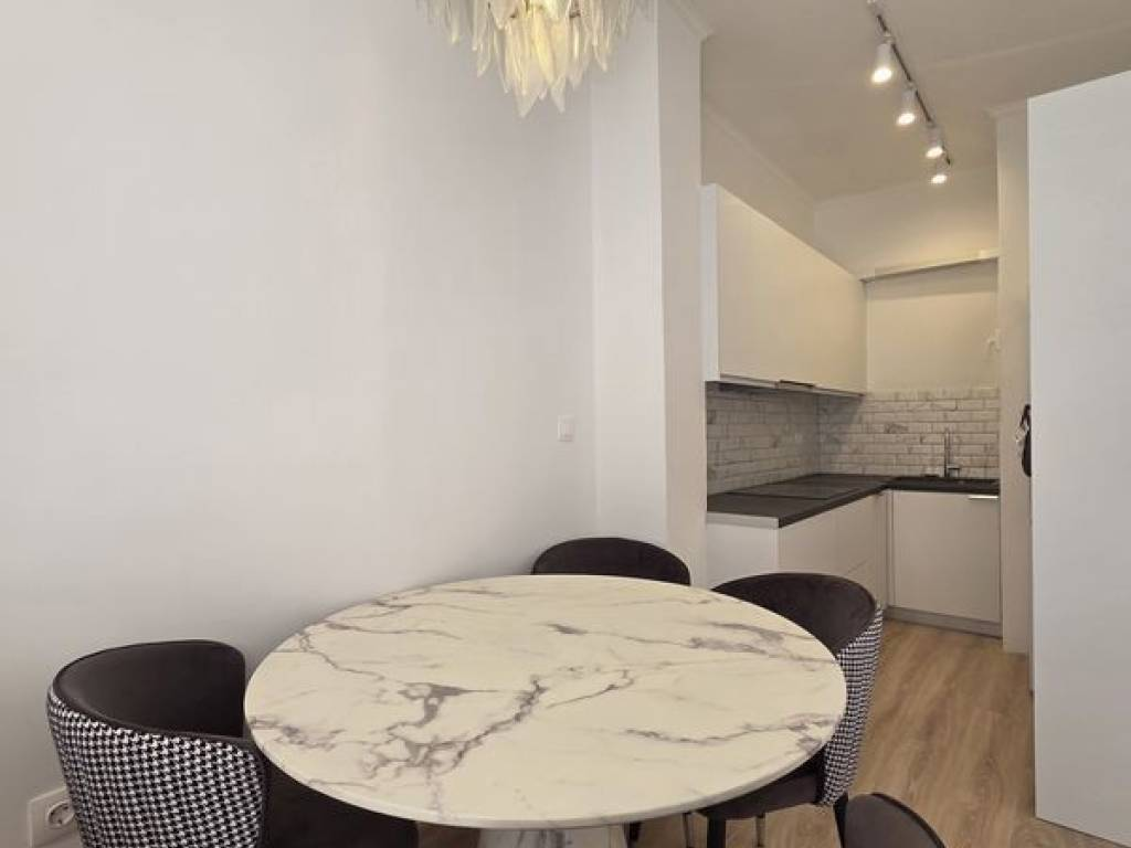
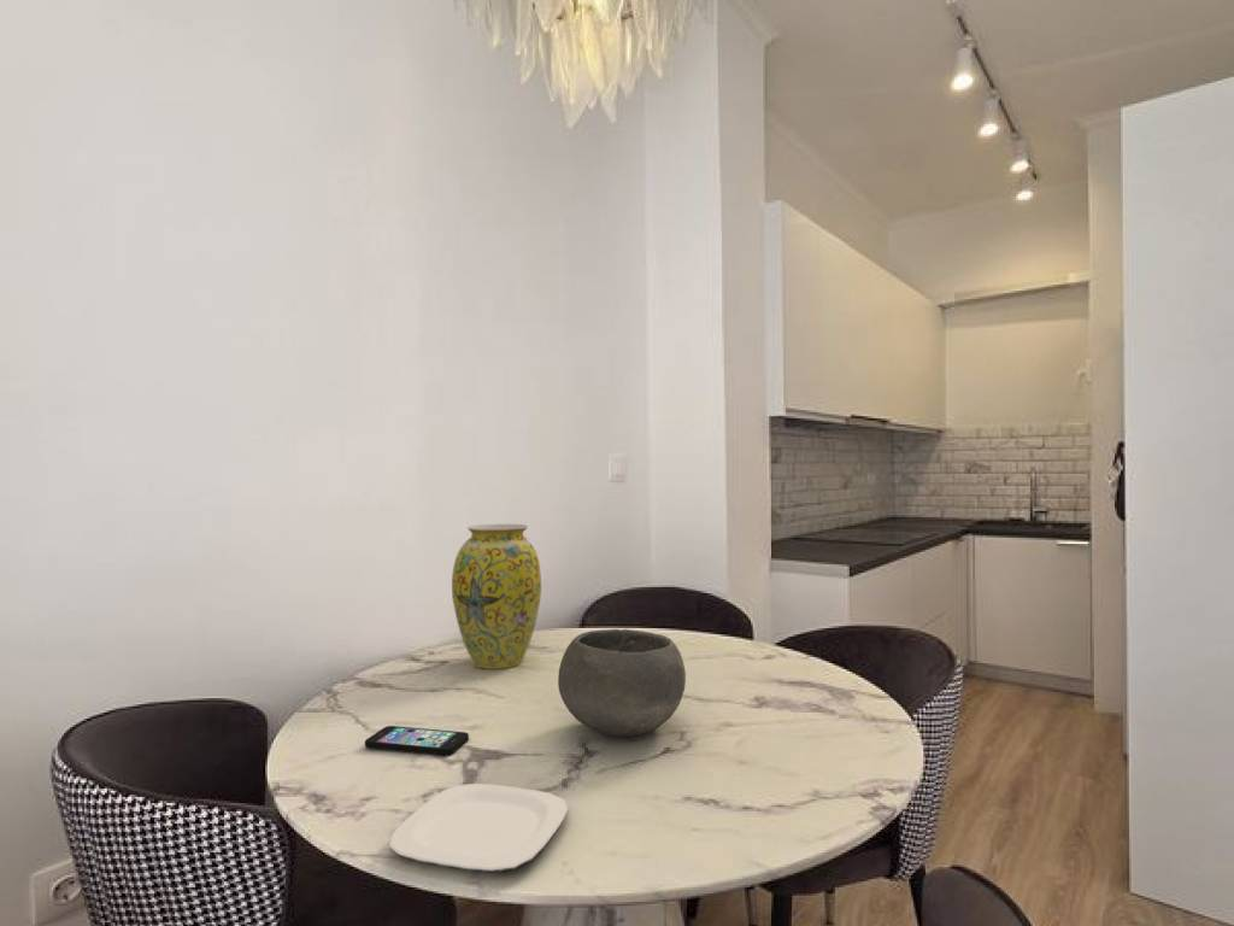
+ plate [388,783,569,874]
+ vase [451,523,542,670]
+ smartphone [364,725,470,756]
+ bowl [557,628,687,738]
